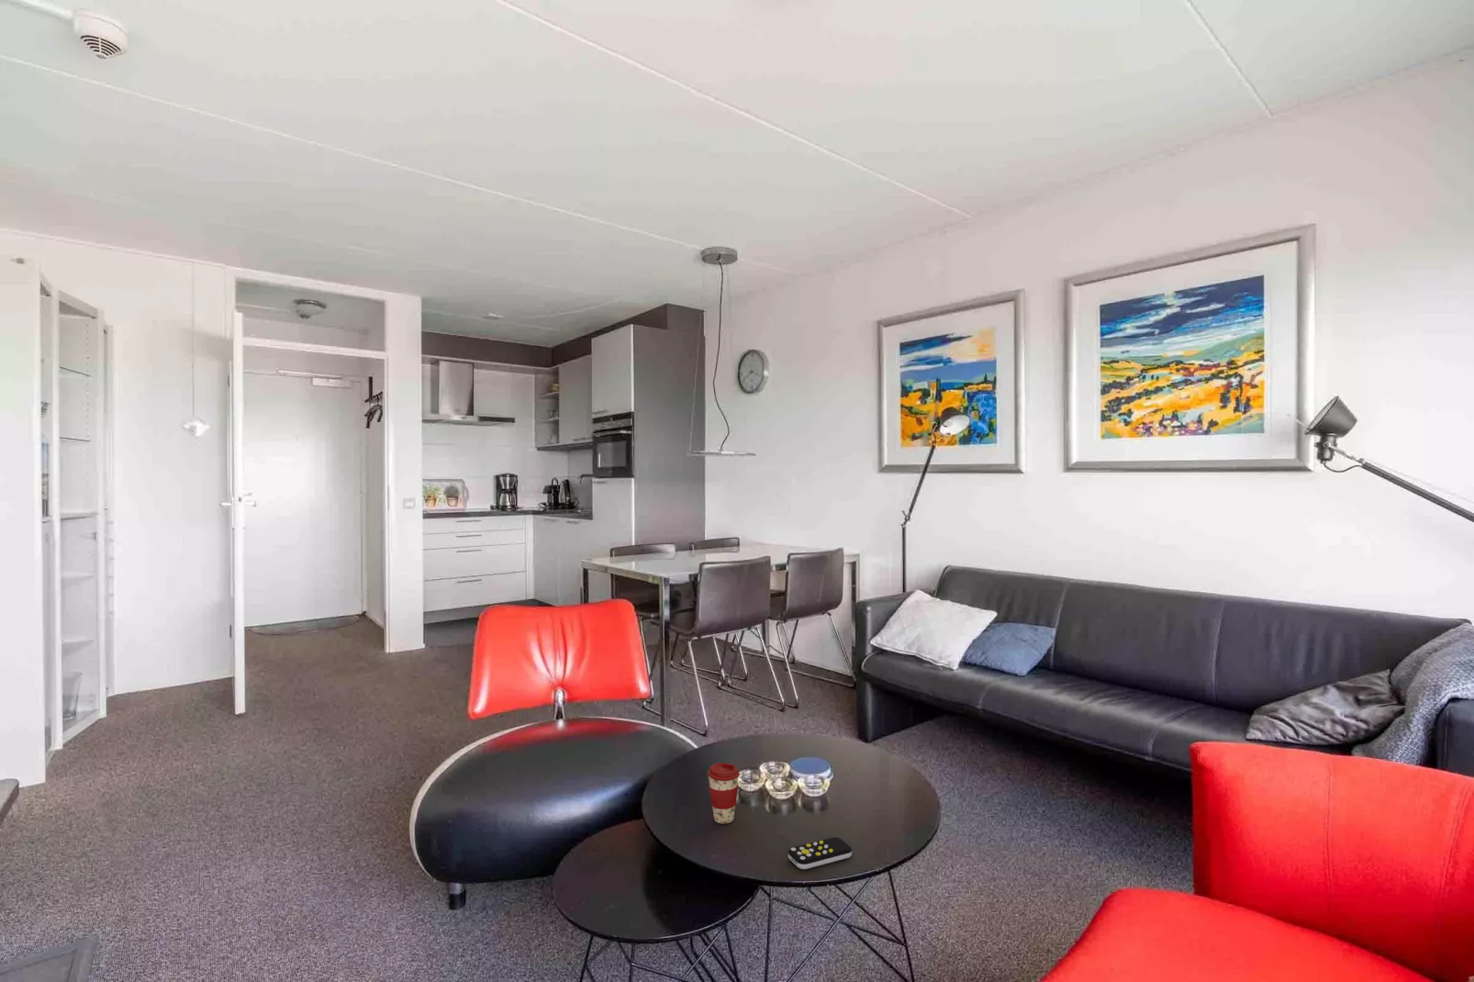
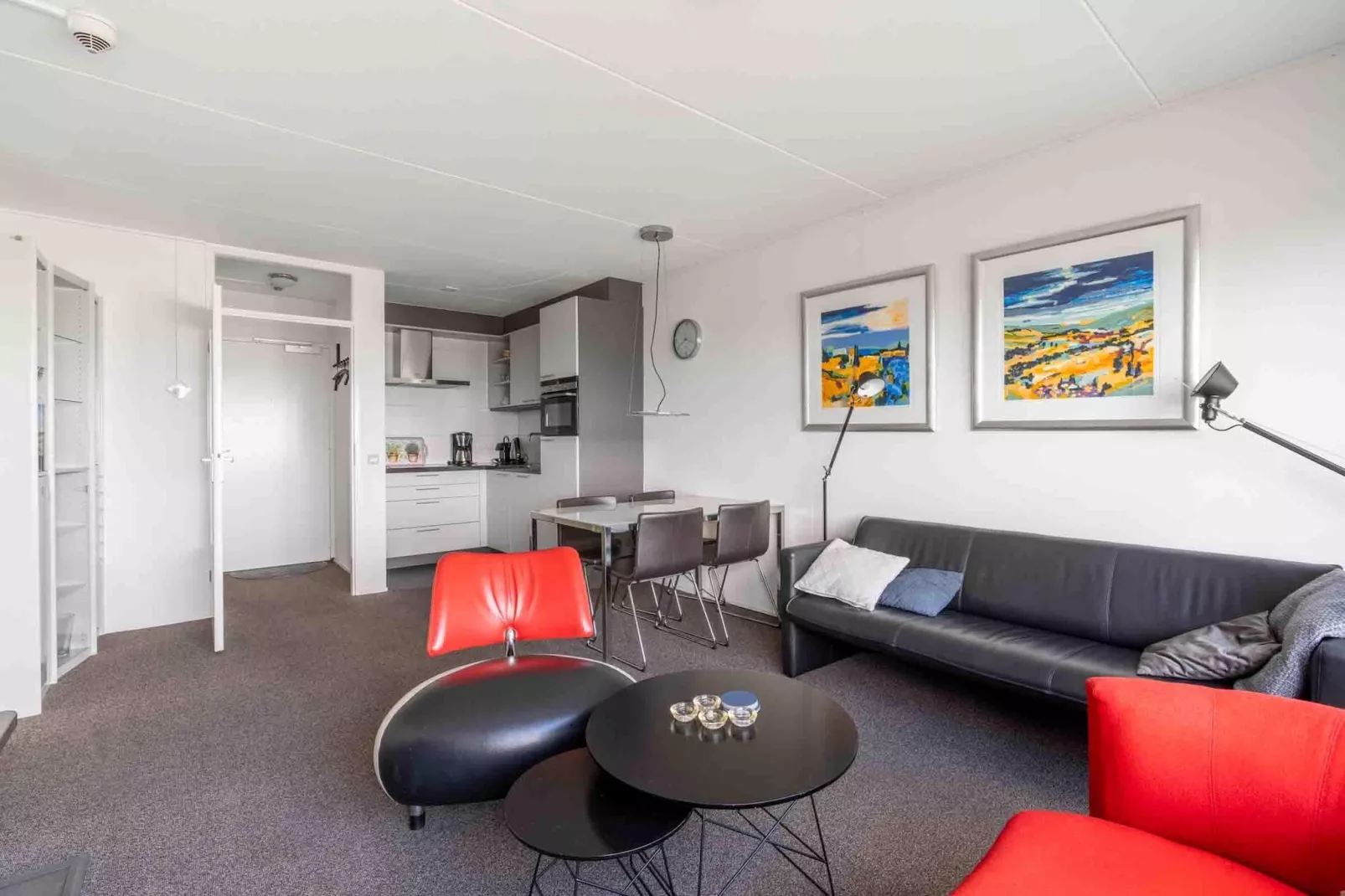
- remote control [788,836,853,870]
- coffee cup [707,762,741,824]
